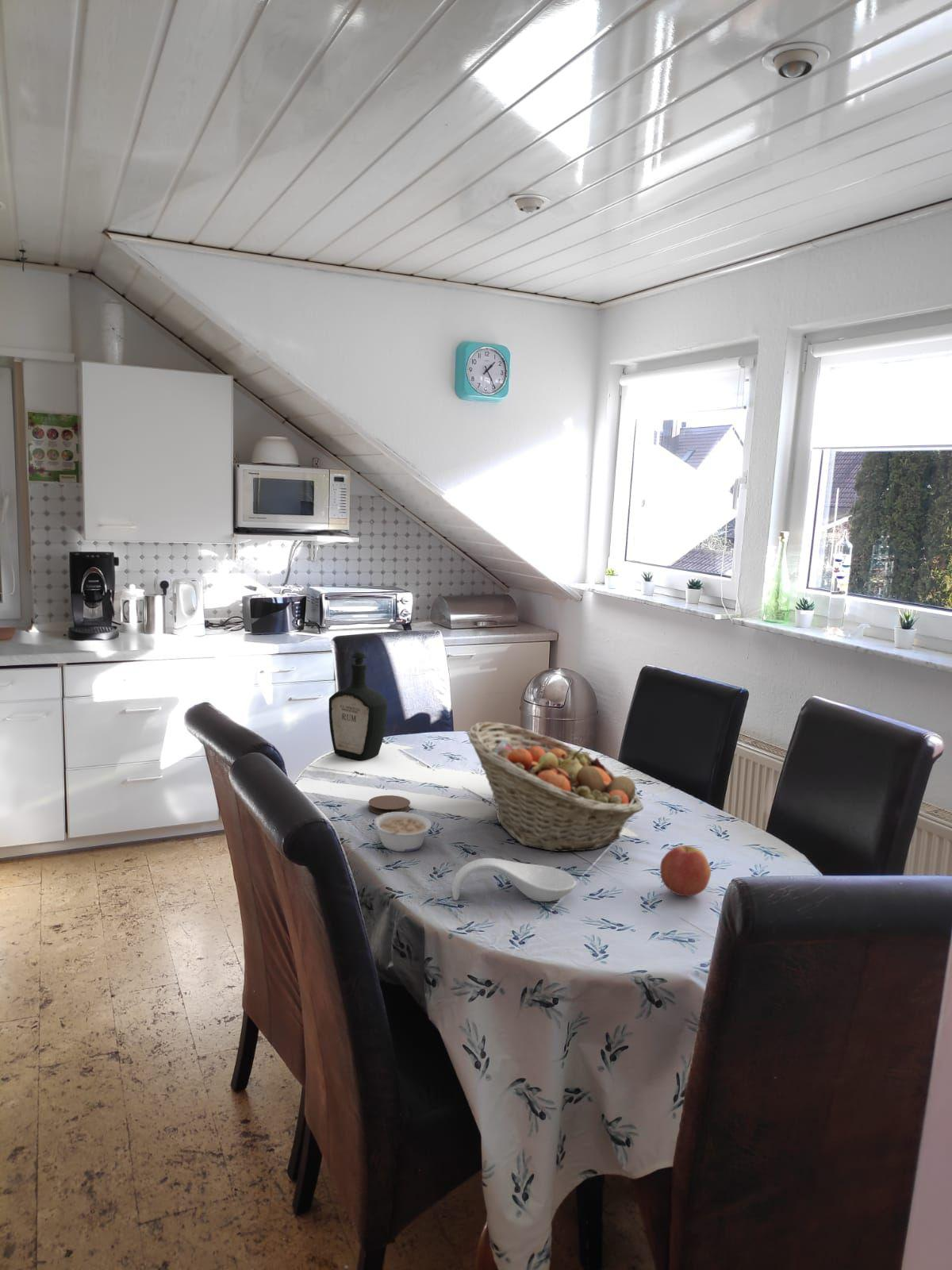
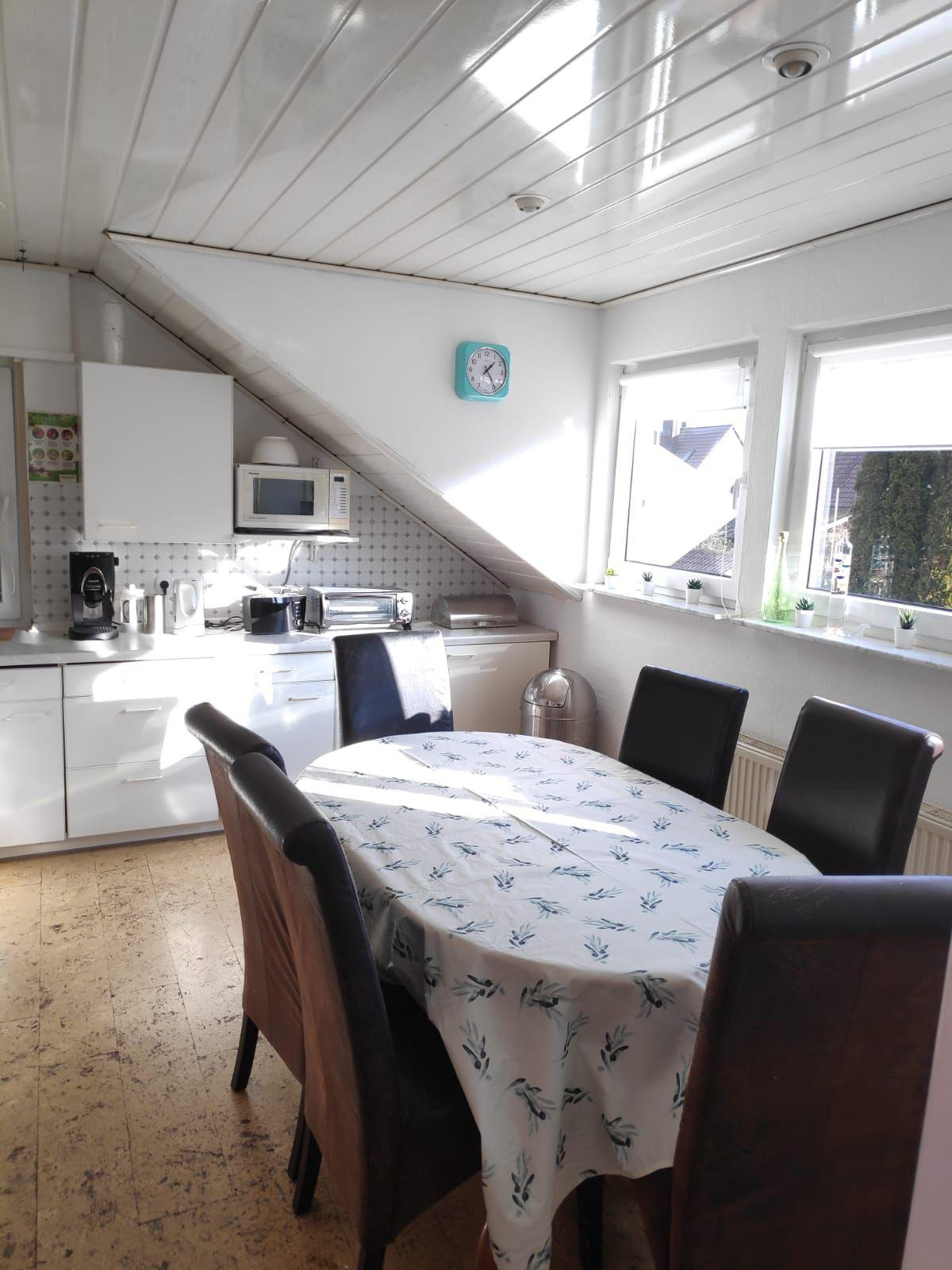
- coaster [367,795,411,815]
- bottle [328,651,388,760]
- spoon rest [451,857,577,902]
- legume [373,812,432,852]
- apple [659,844,712,897]
- fruit basket [466,721,644,852]
